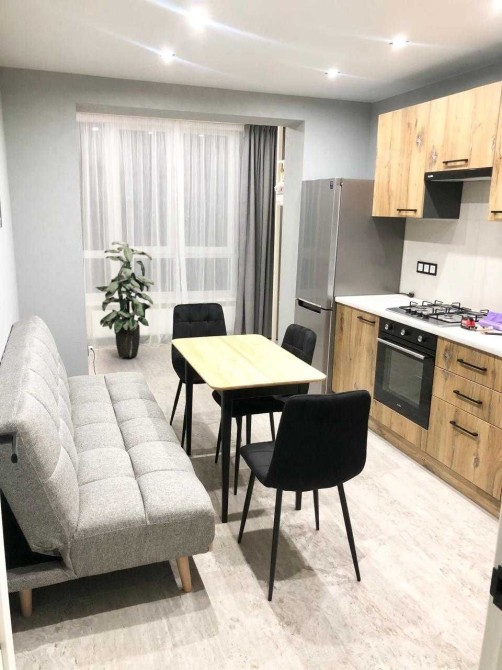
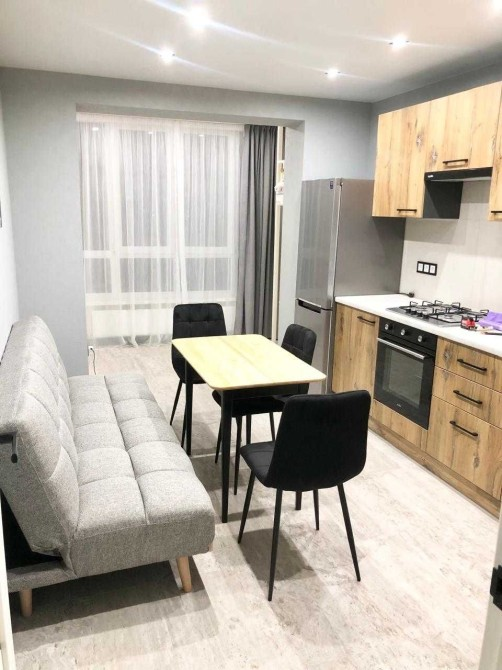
- indoor plant [95,240,155,358]
